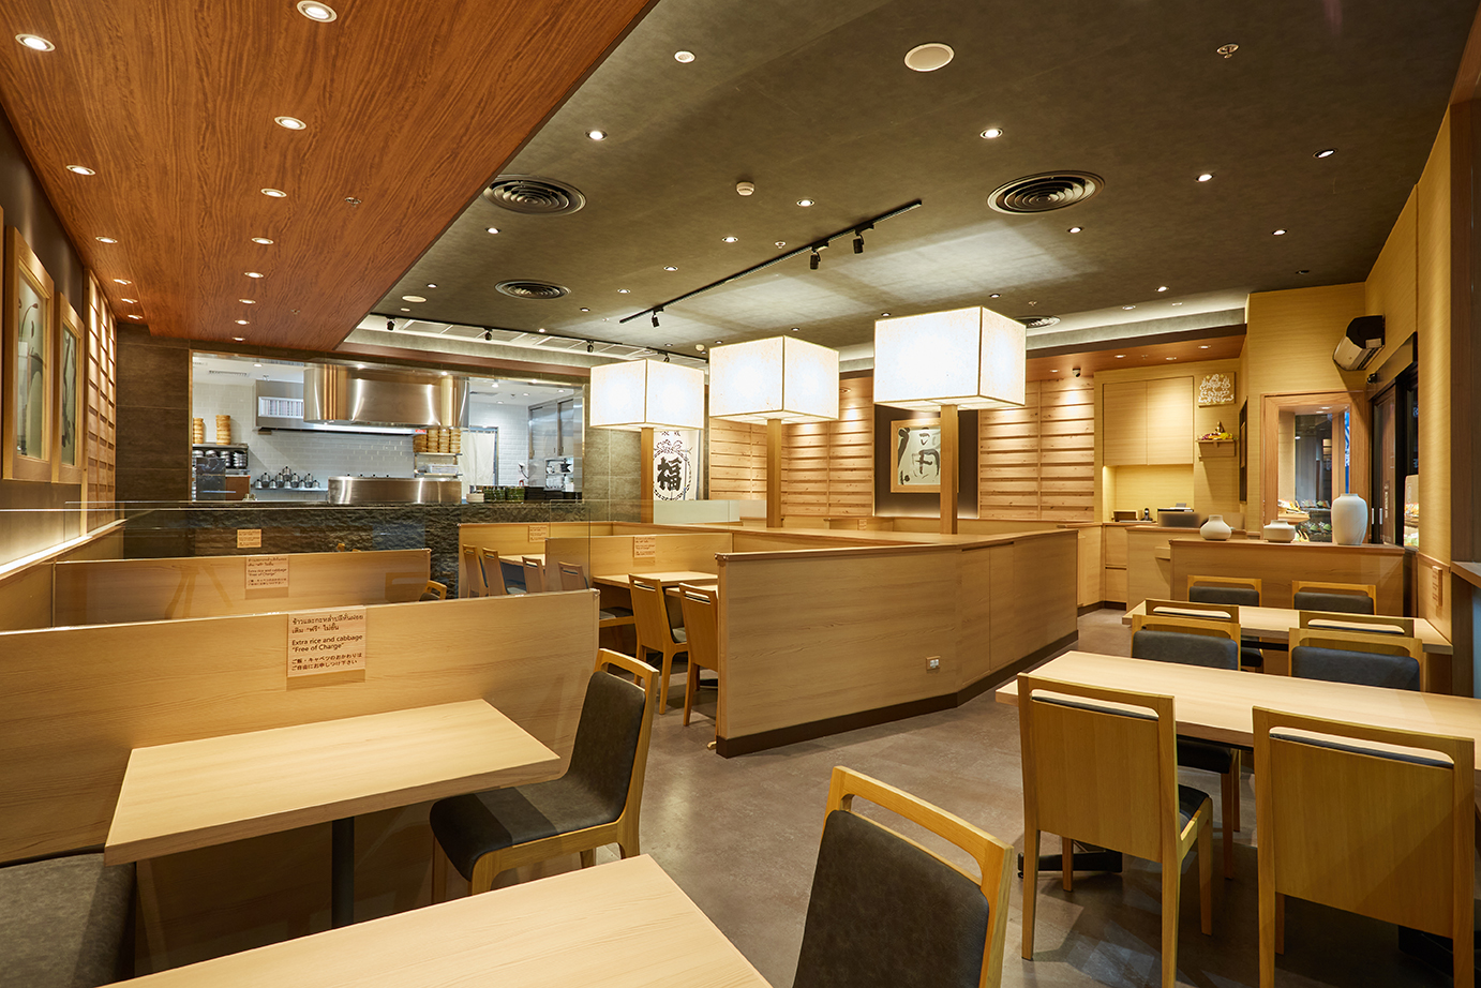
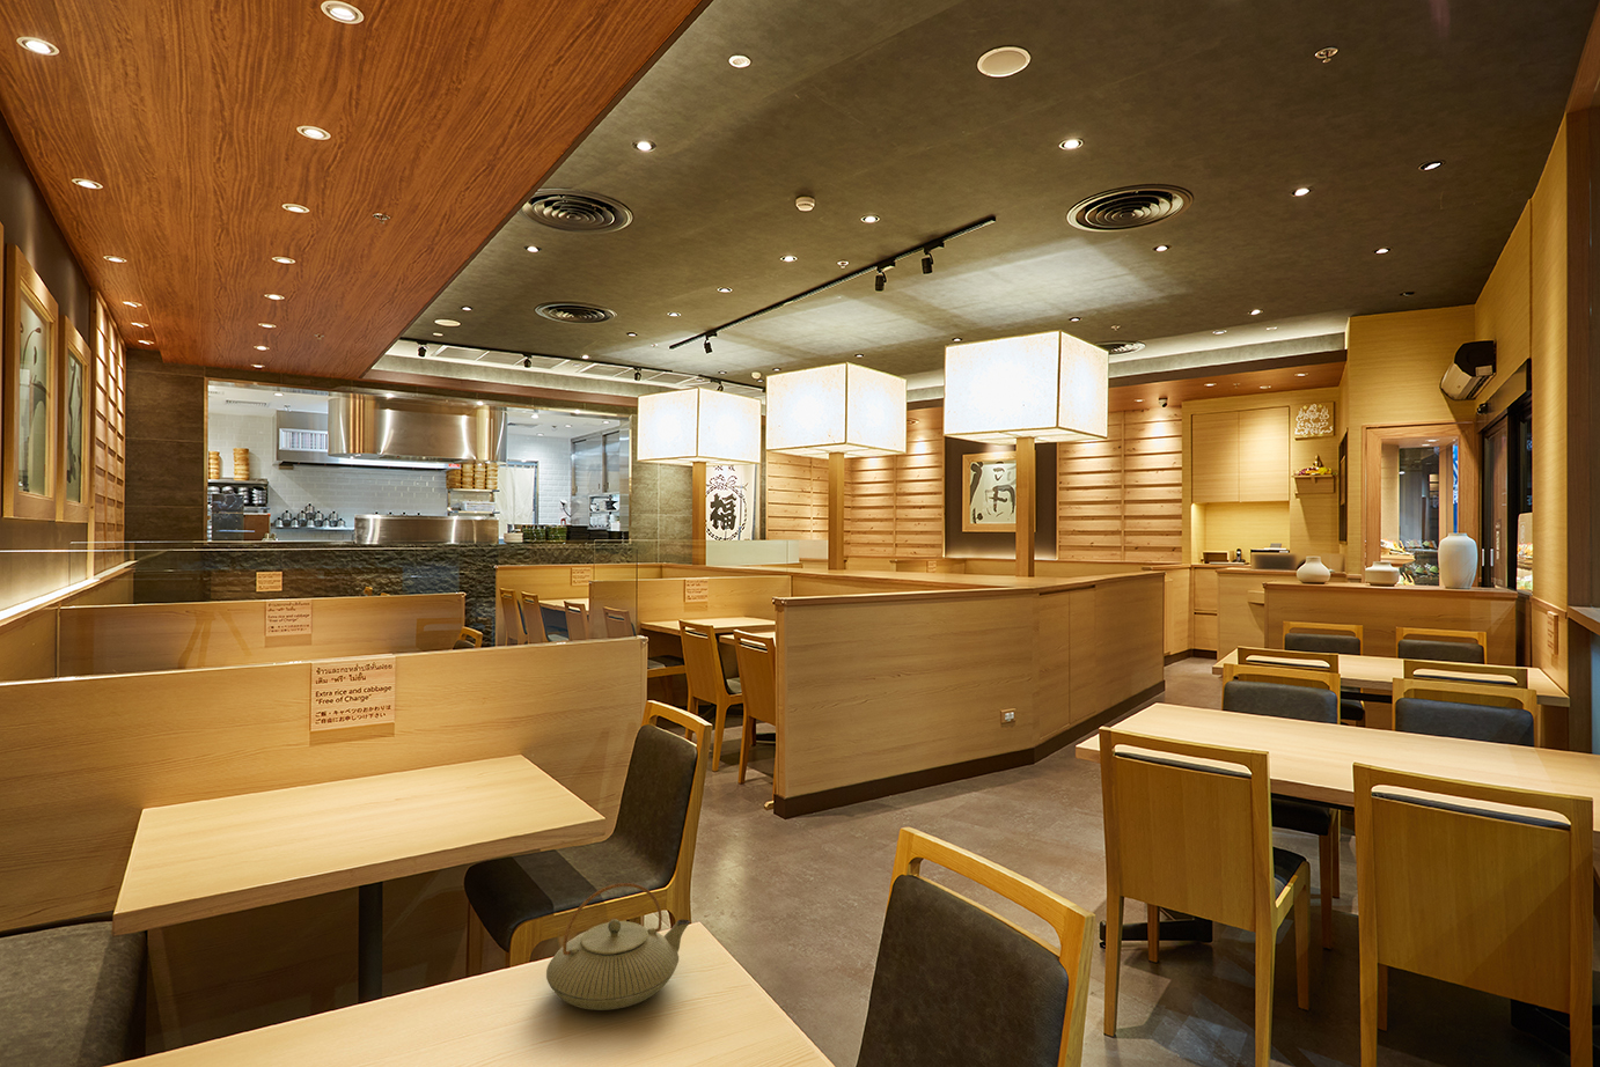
+ teapot [546,882,691,1011]
